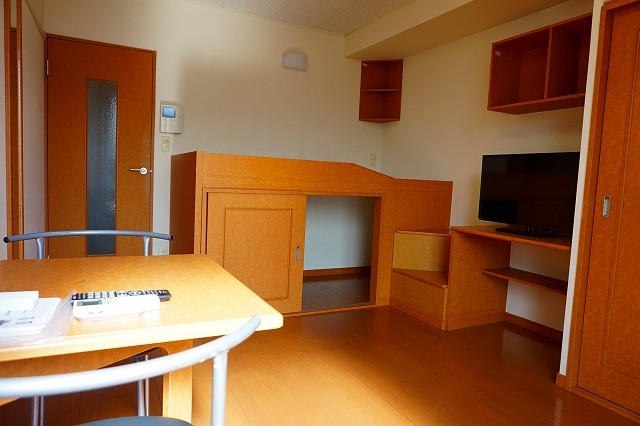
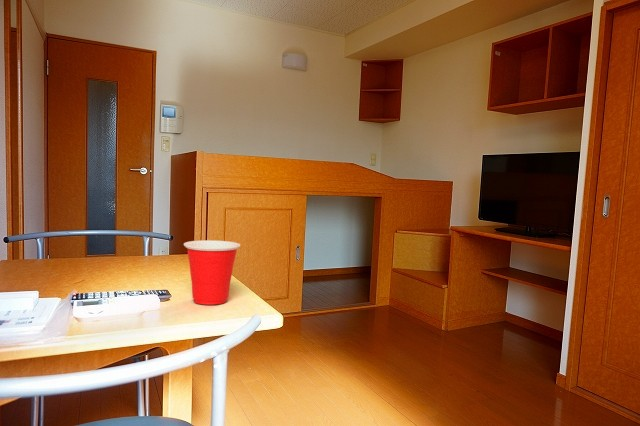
+ cup [183,239,241,306]
